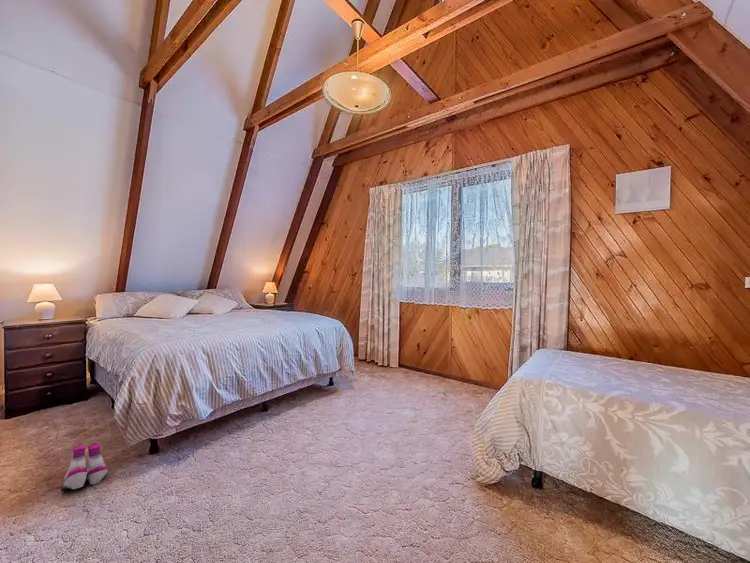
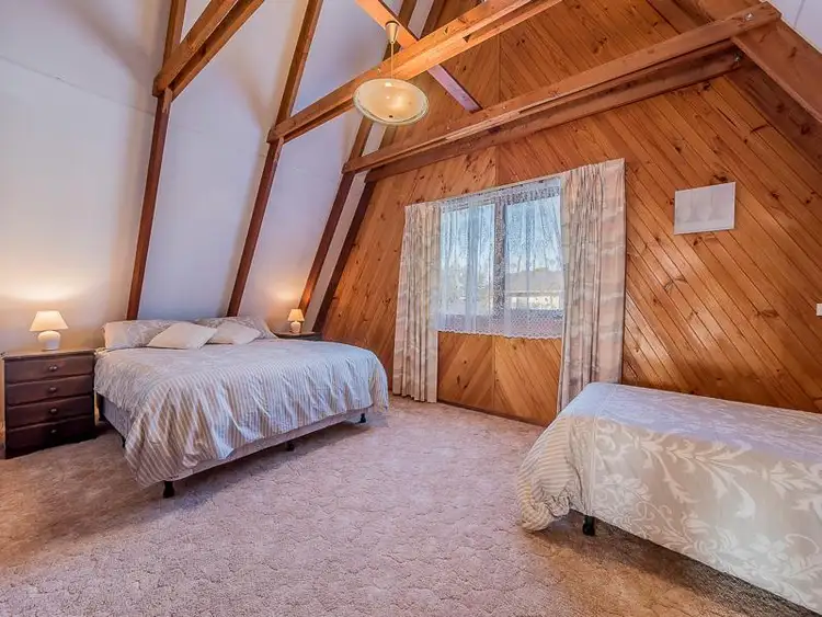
- boots [60,442,108,493]
